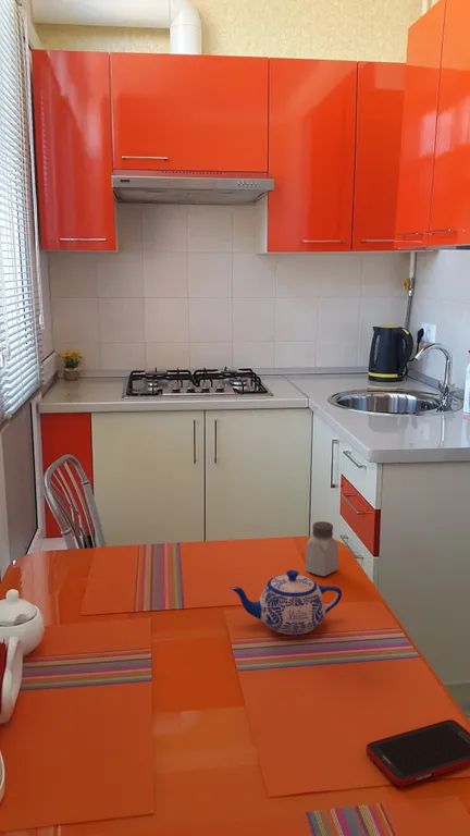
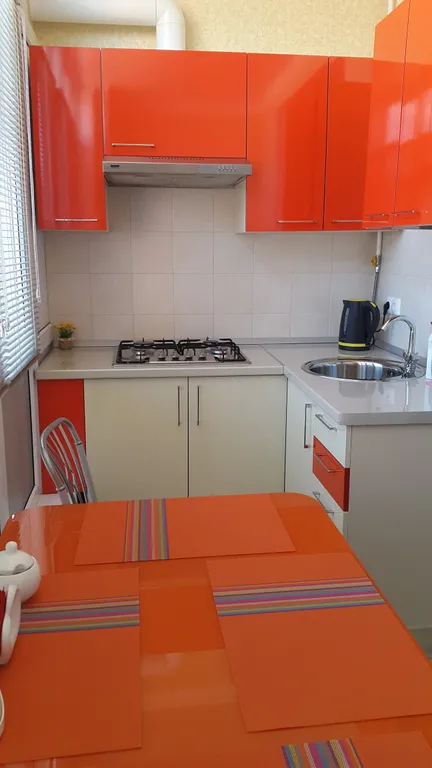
- cell phone [364,718,470,787]
- saltshaker [305,520,339,578]
- teapot [228,569,343,636]
